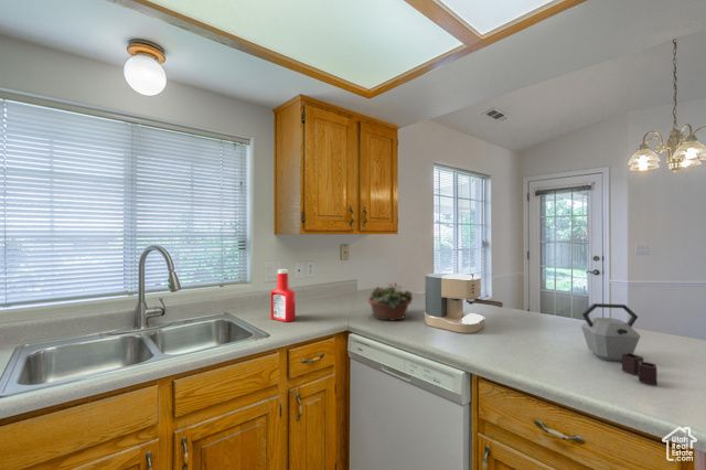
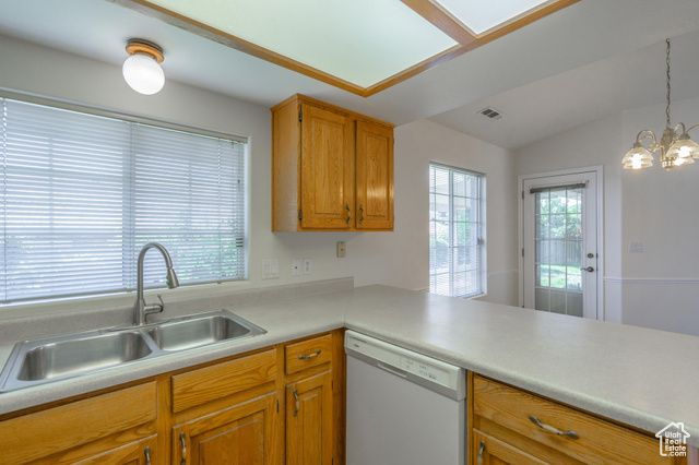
- succulent planter [366,281,414,321]
- coffee maker [424,271,504,334]
- kettle [580,302,657,386]
- soap bottle [270,268,296,323]
